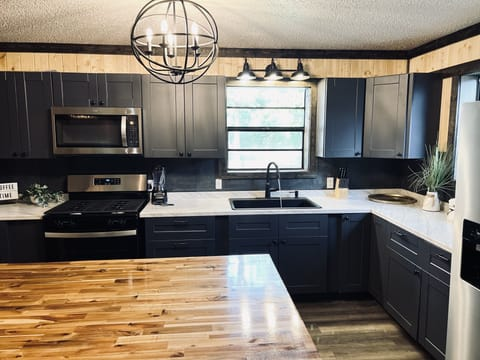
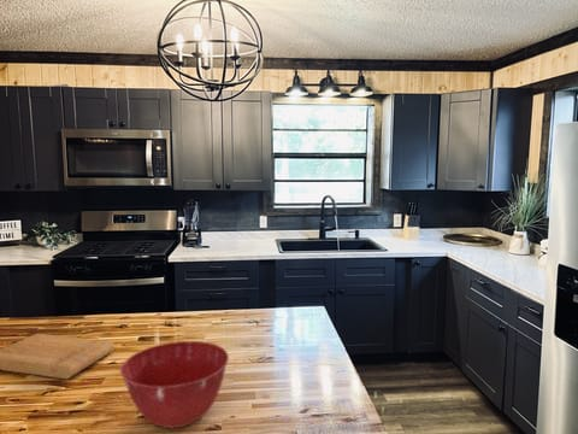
+ mixing bowl [119,340,230,429]
+ cutting board [0,333,116,380]
